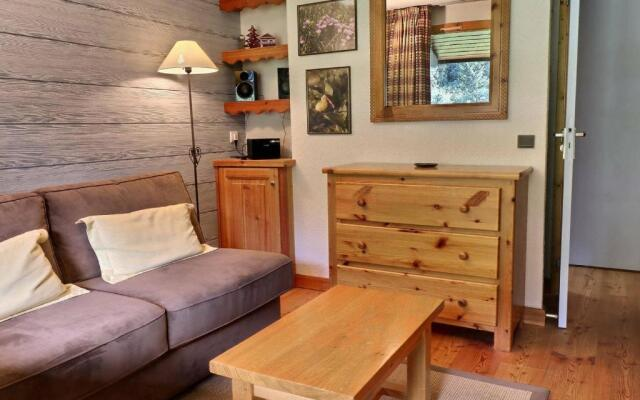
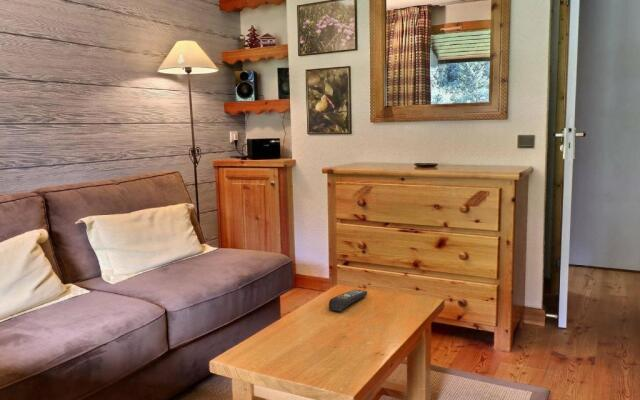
+ remote control [328,289,368,312]
